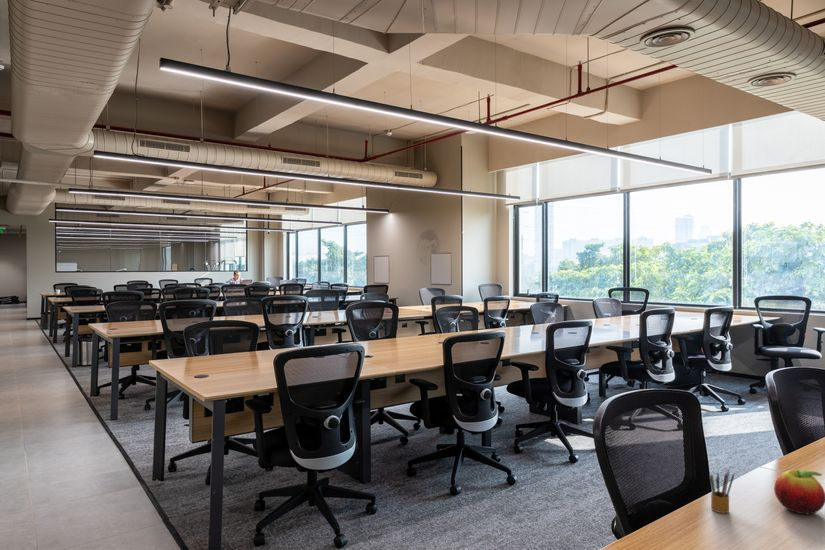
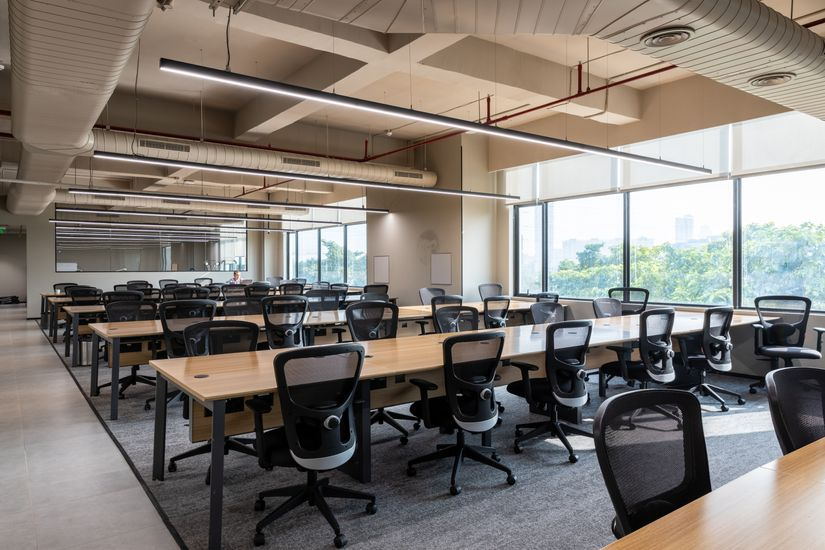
- fruit [773,469,825,515]
- pencil box [708,469,735,514]
